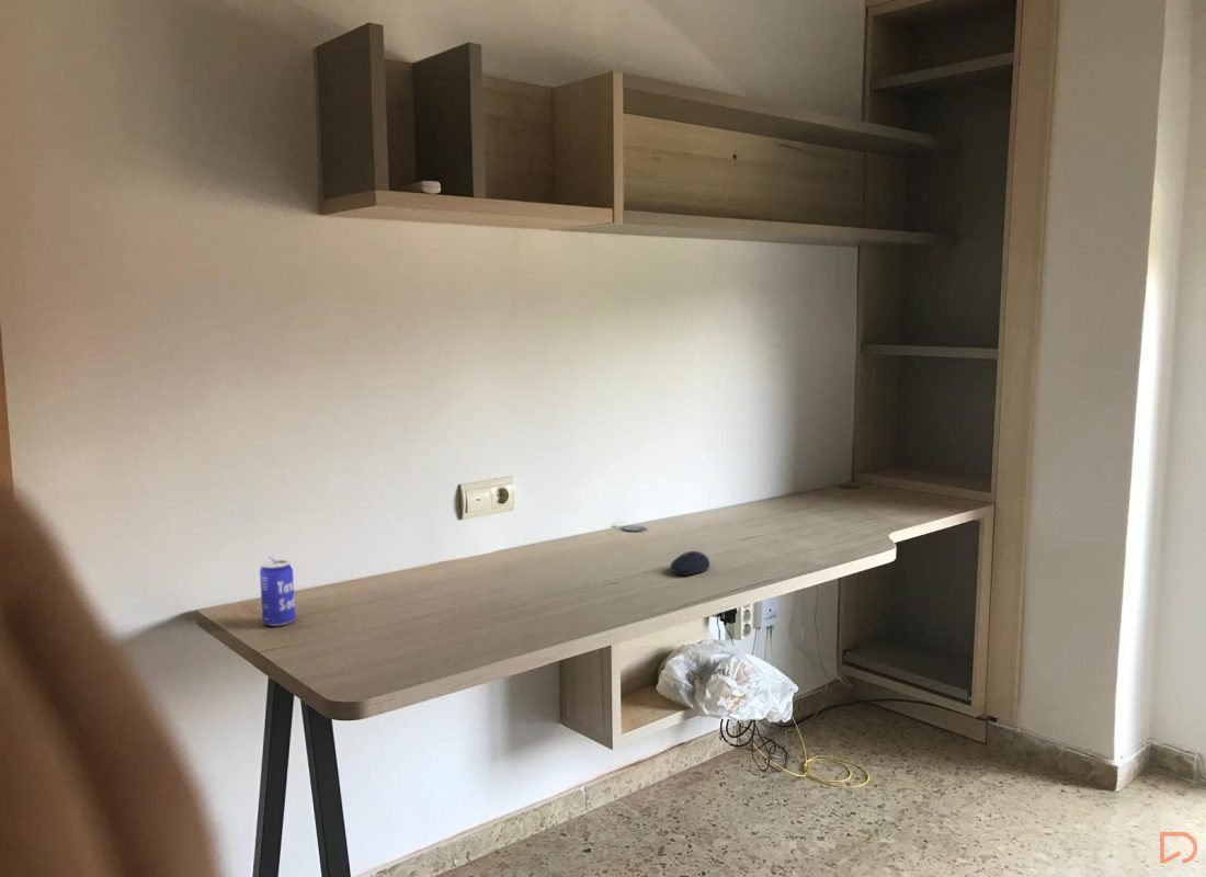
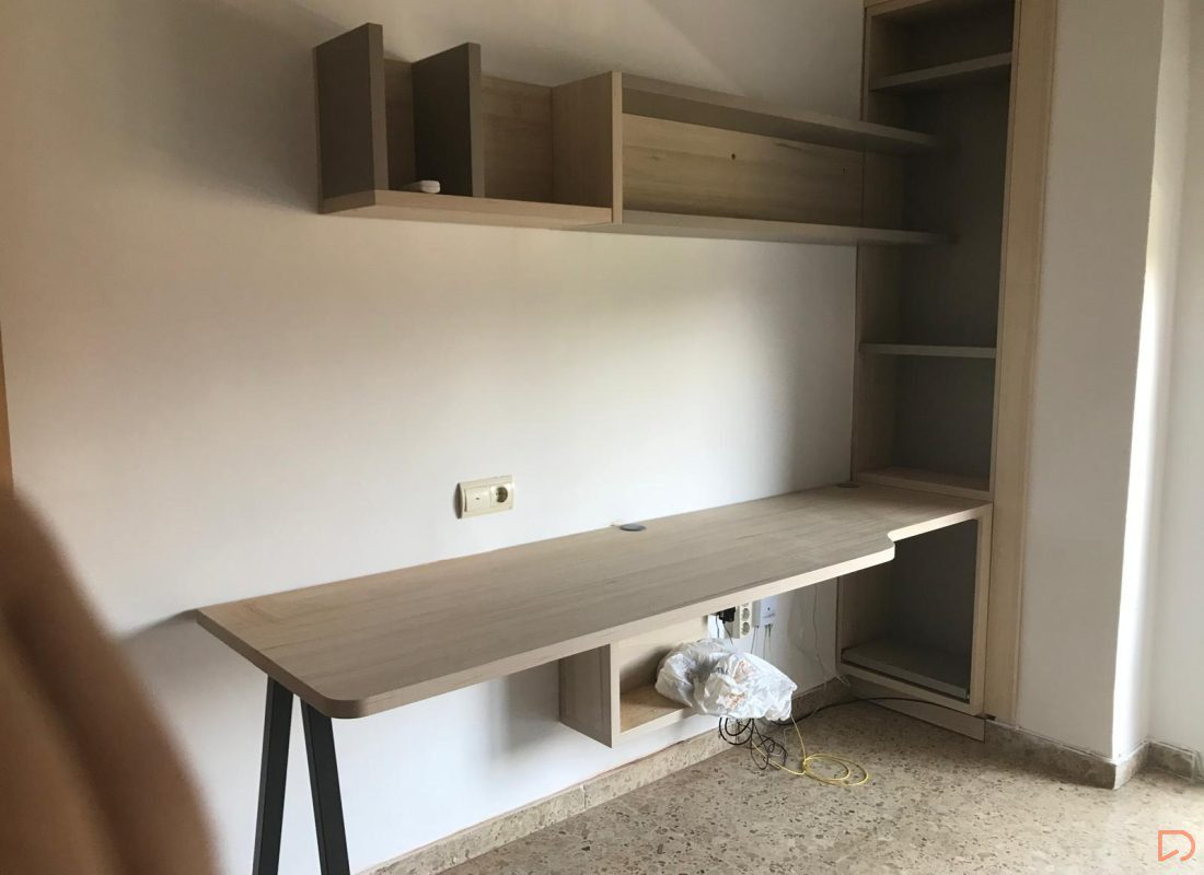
- beer can [259,556,296,627]
- computer mouse [669,550,712,577]
